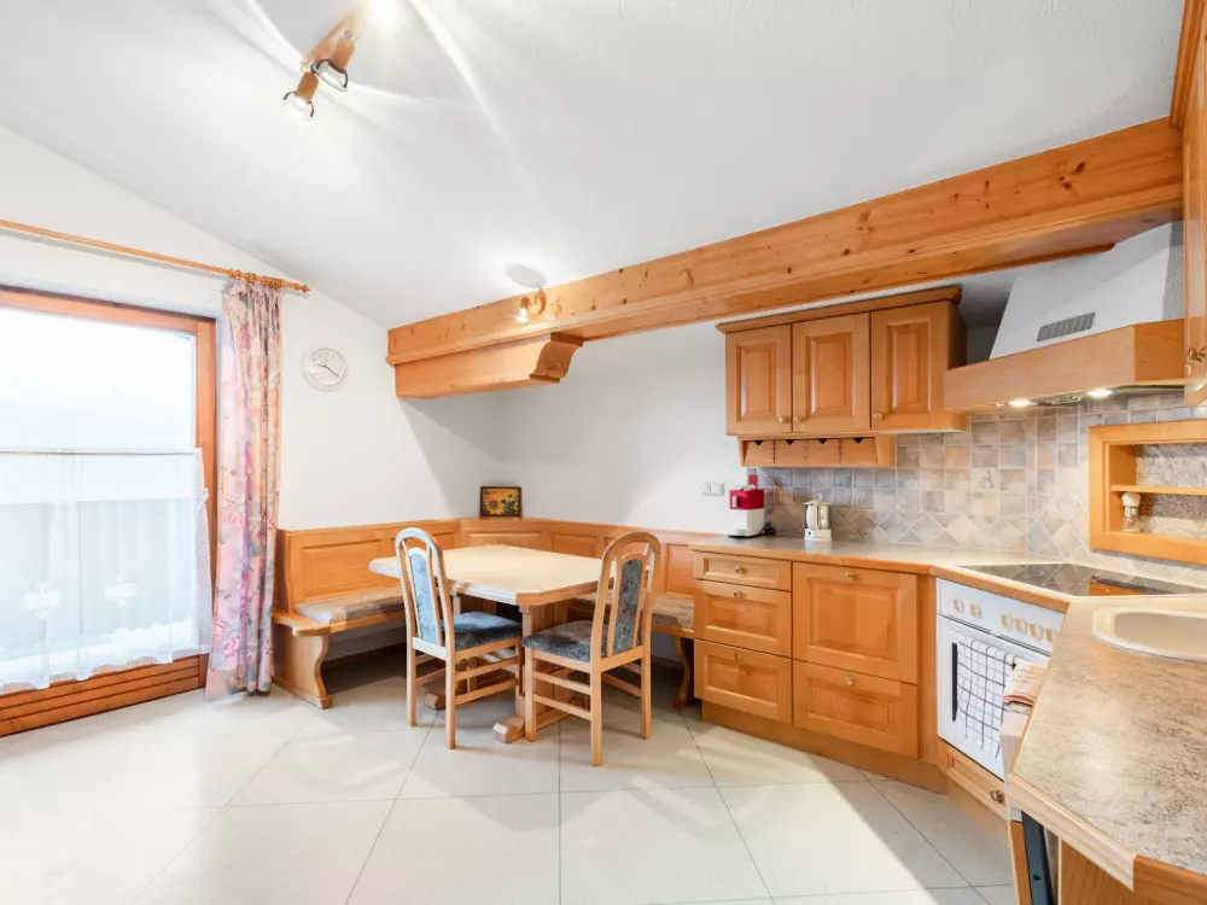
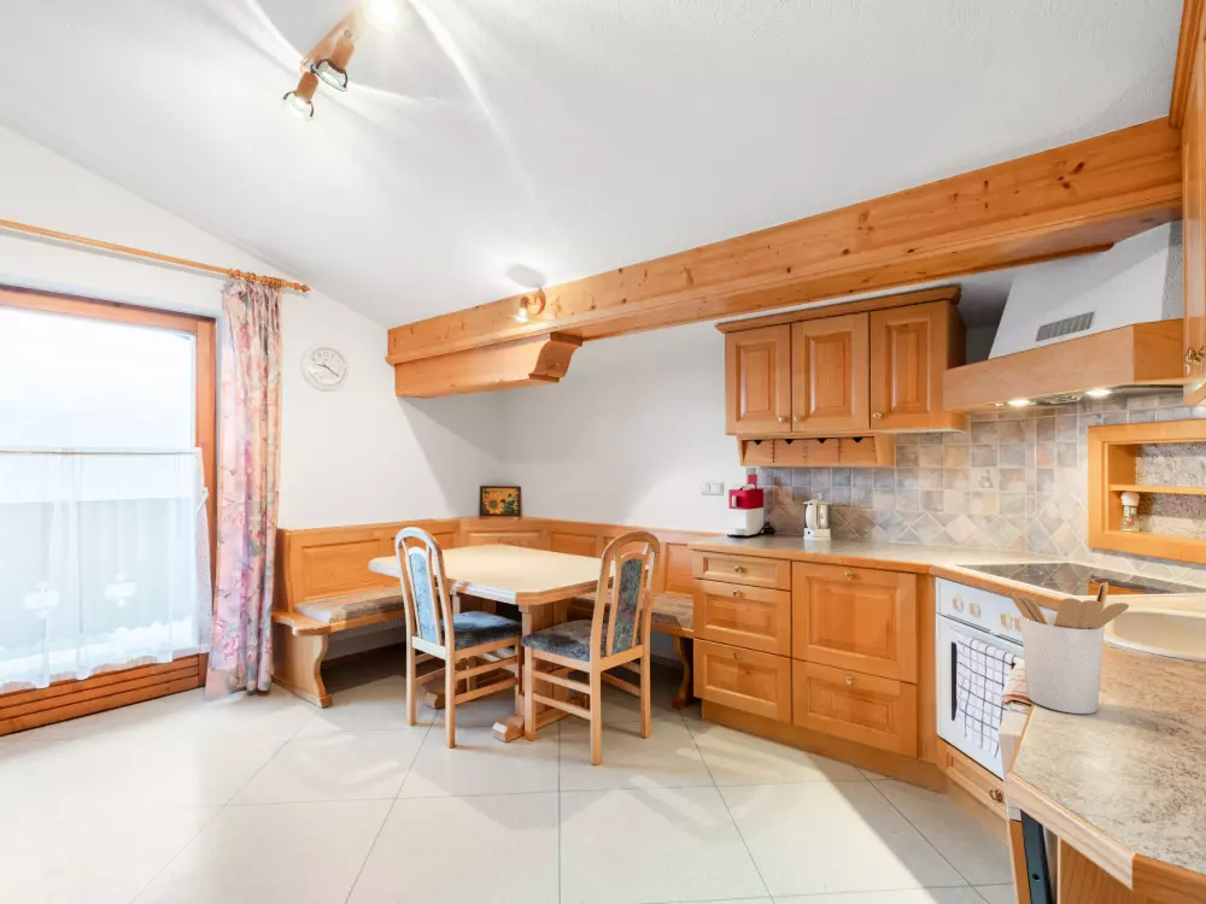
+ utensil holder [1011,581,1130,715]
